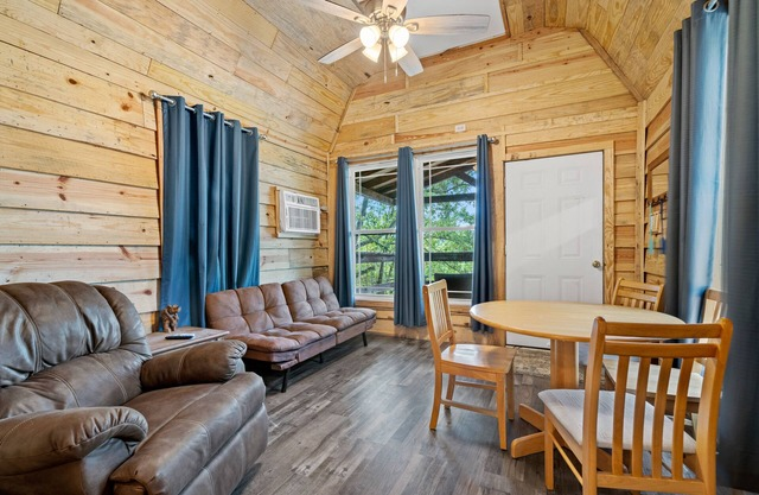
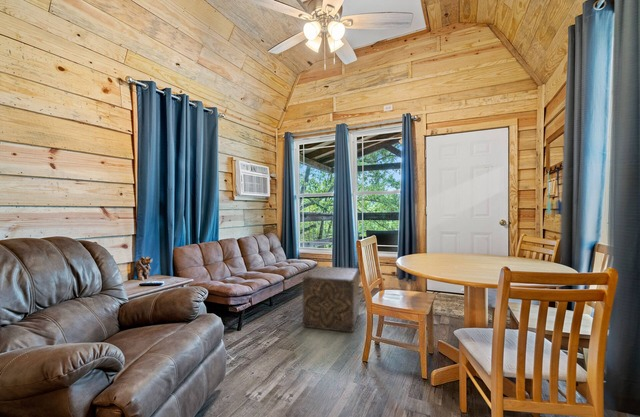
+ ottoman [302,265,360,333]
